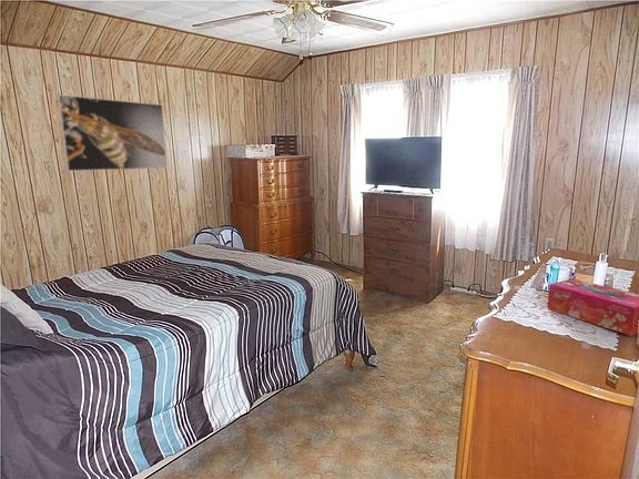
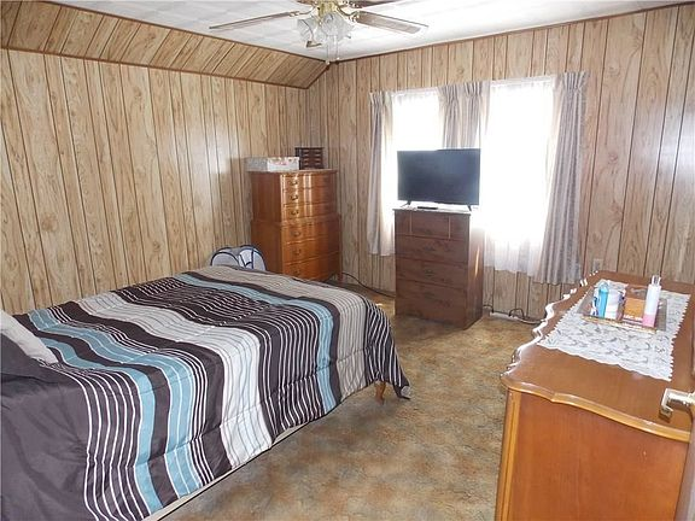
- tissue box [546,277,639,337]
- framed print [57,93,169,172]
